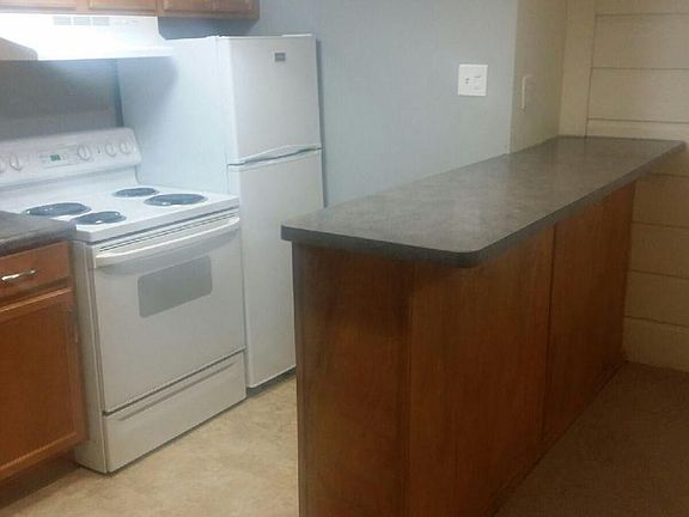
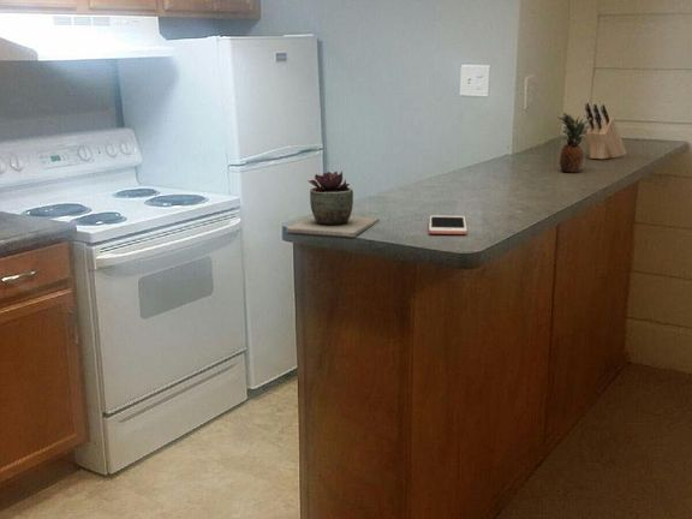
+ succulent plant [286,169,381,238]
+ knife block [583,102,627,160]
+ fruit [556,112,592,174]
+ cell phone [428,214,469,235]
